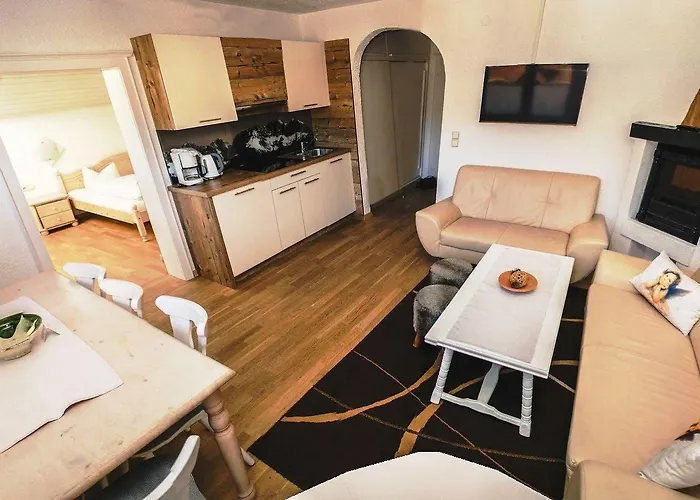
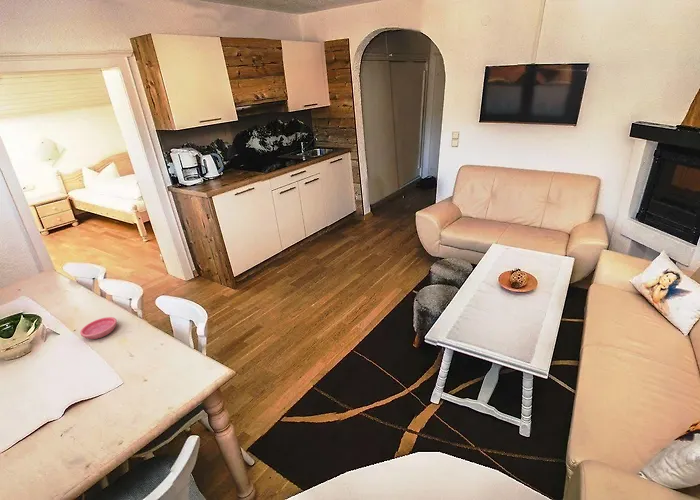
+ saucer [79,316,118,340]
